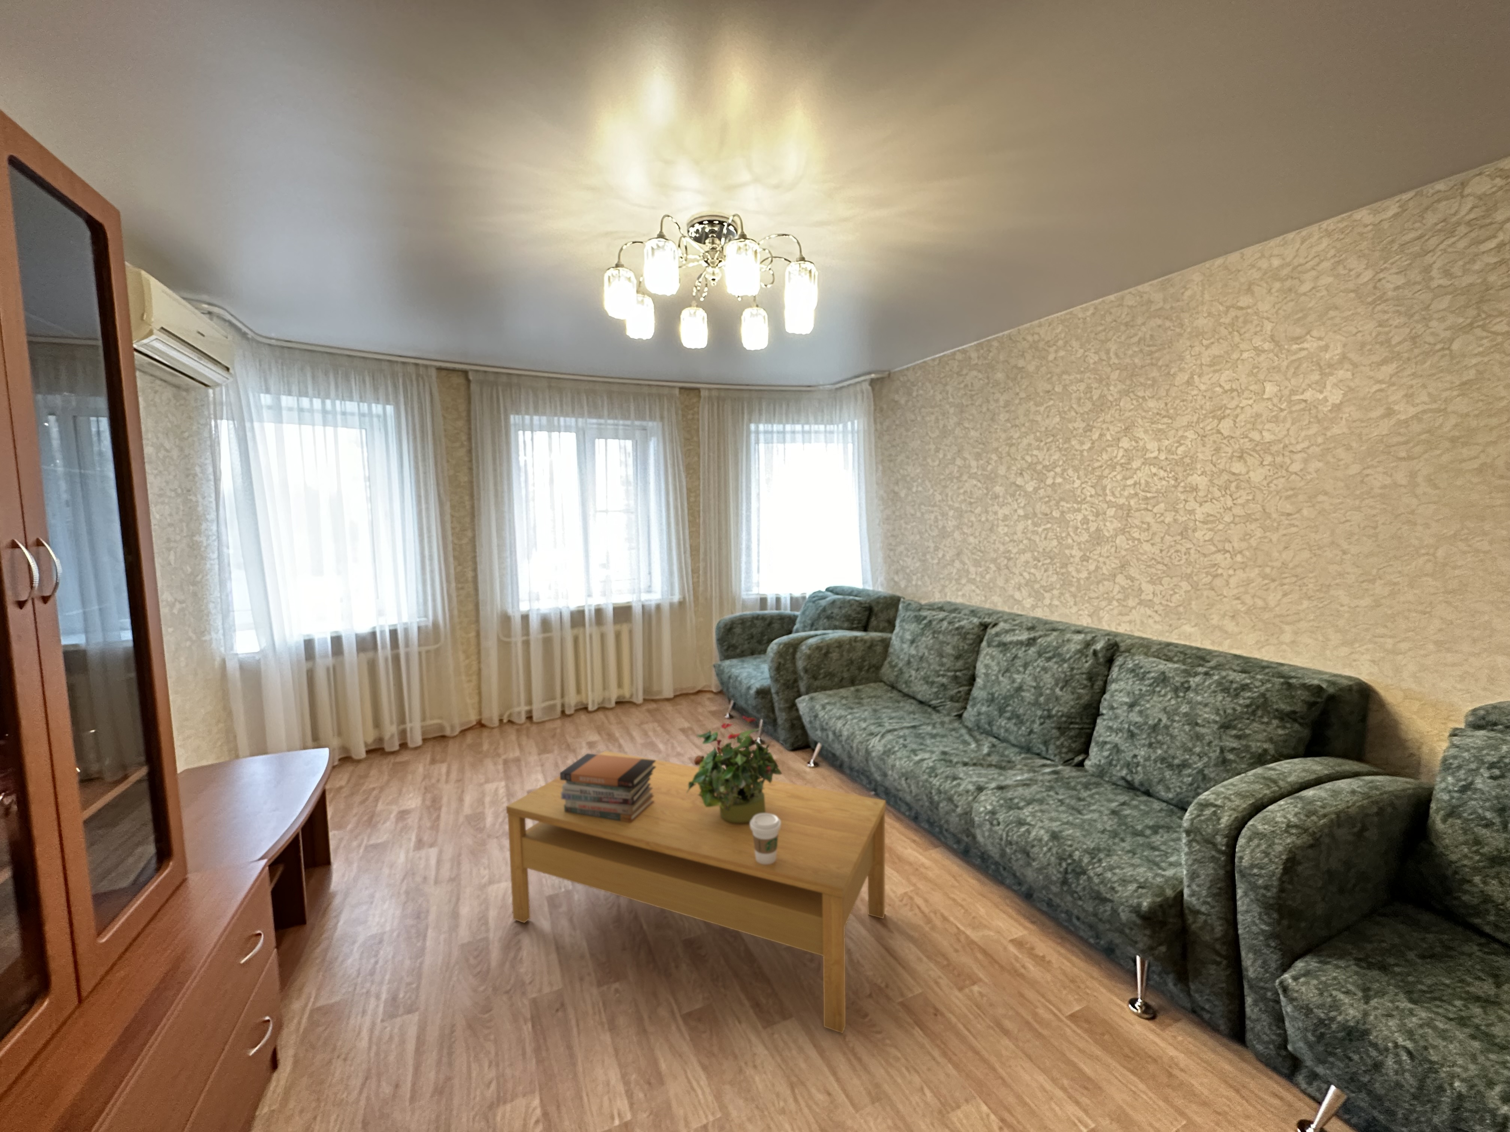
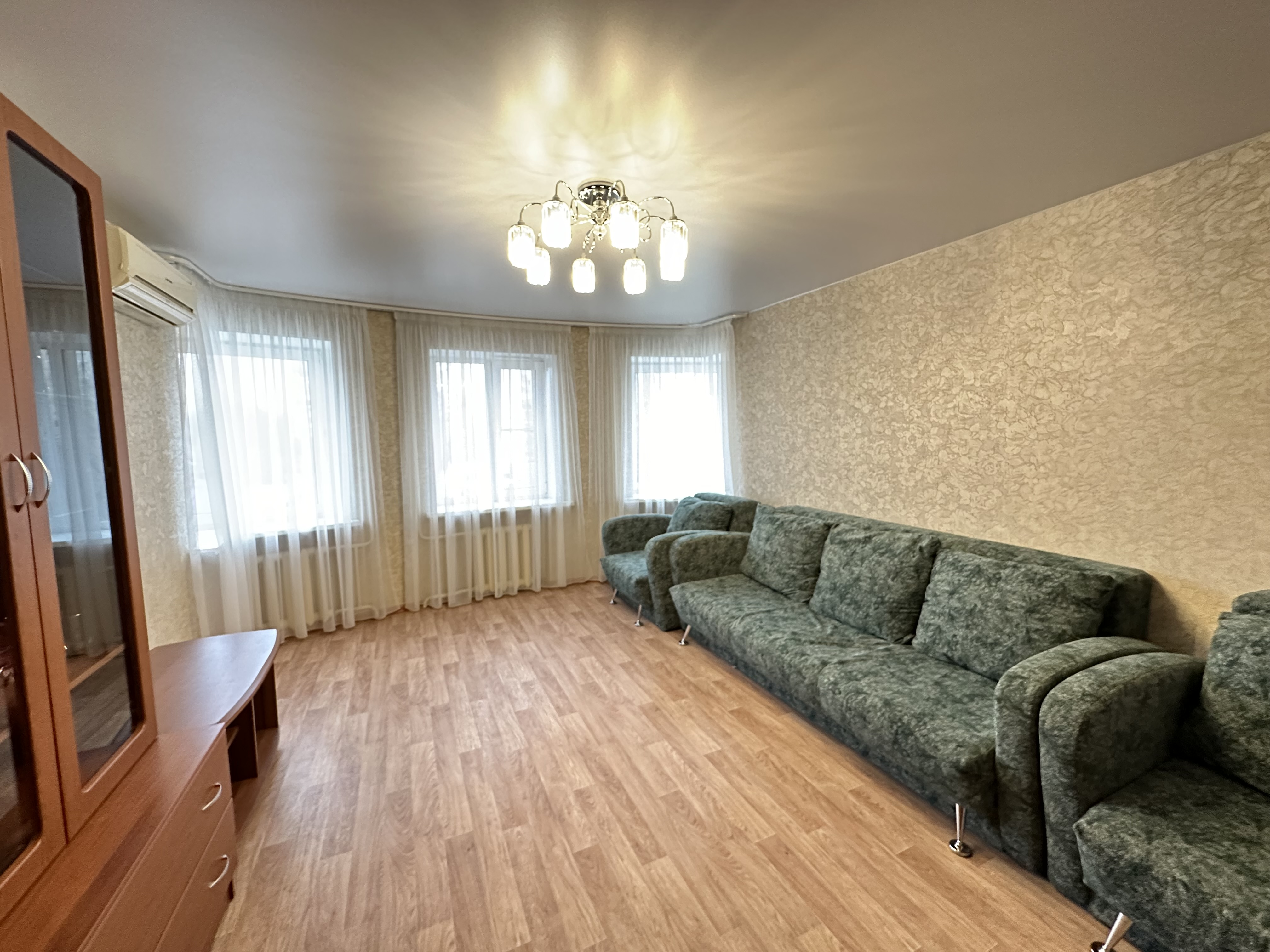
- coffee cup [750,813,781,864]
- coffee table [505,750,886,1034]
- book stack [560,753,656,823]
- potted plant [686,716,782,823]
